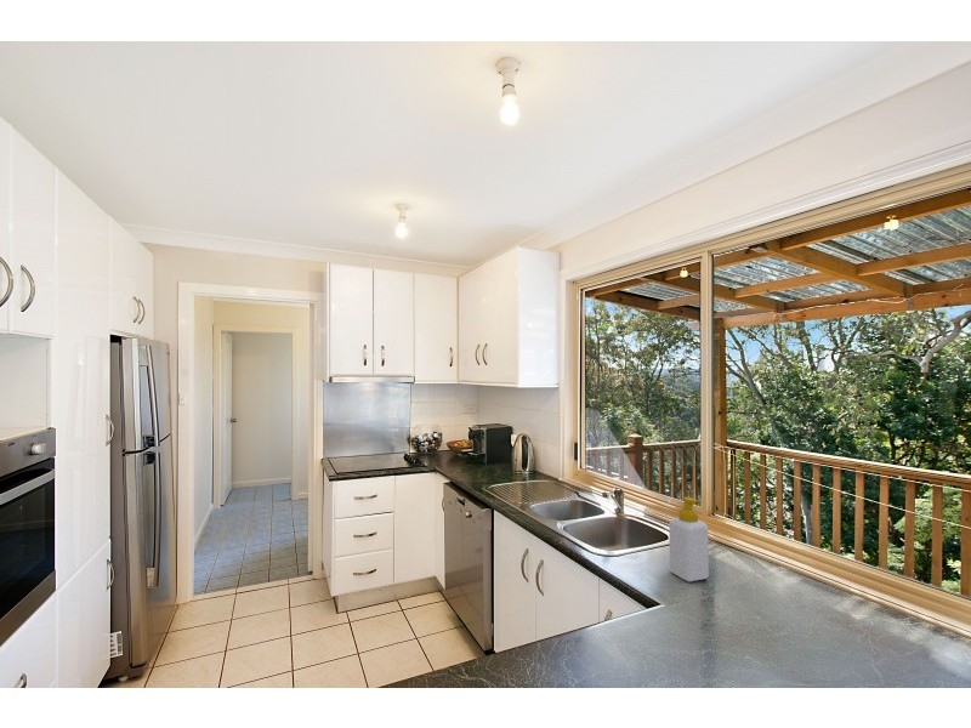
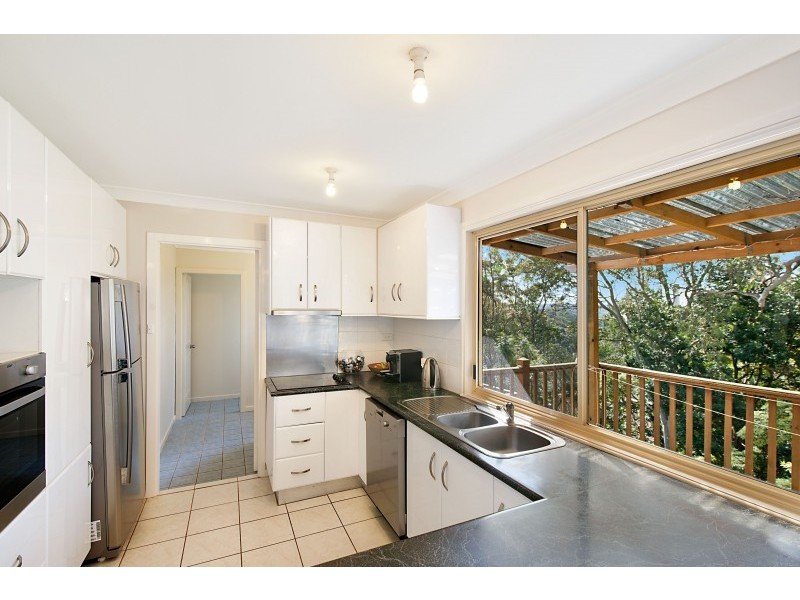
- soap bottle [669,496,710,582]
